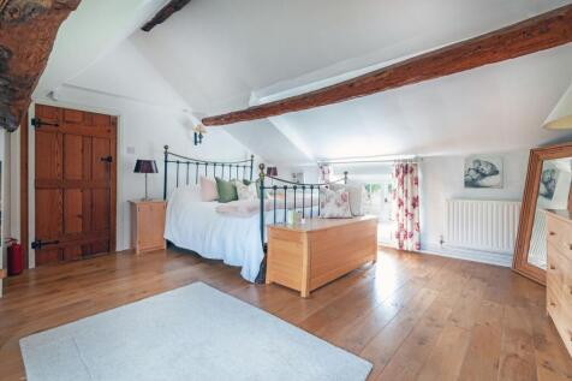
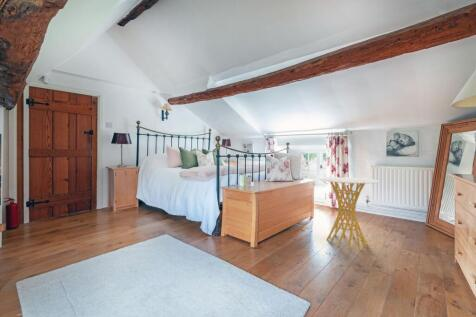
+ side table [318,176,380,250]
